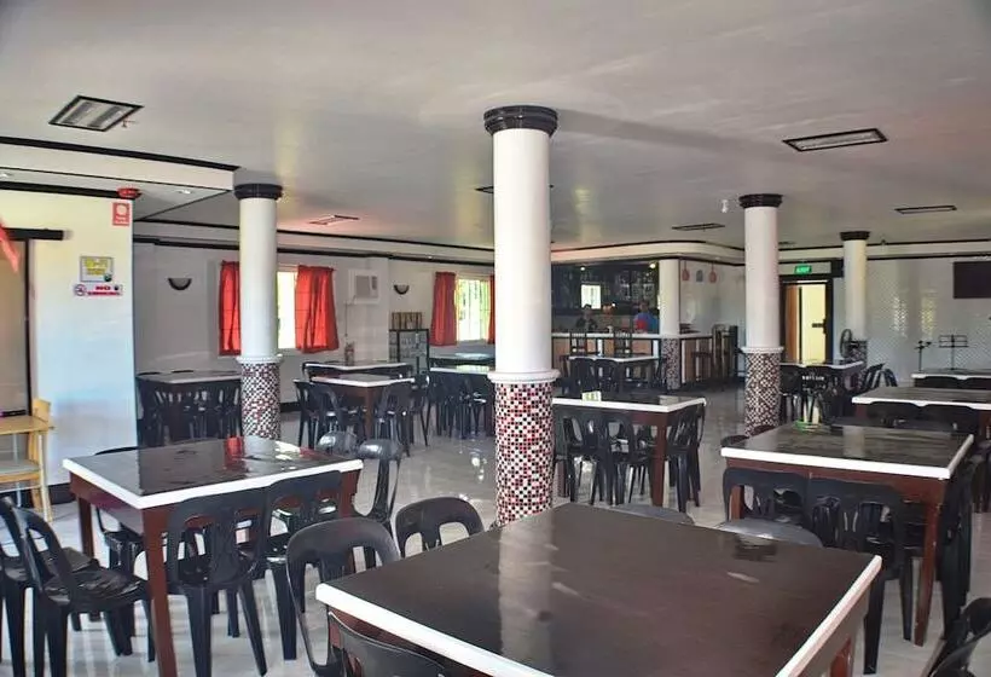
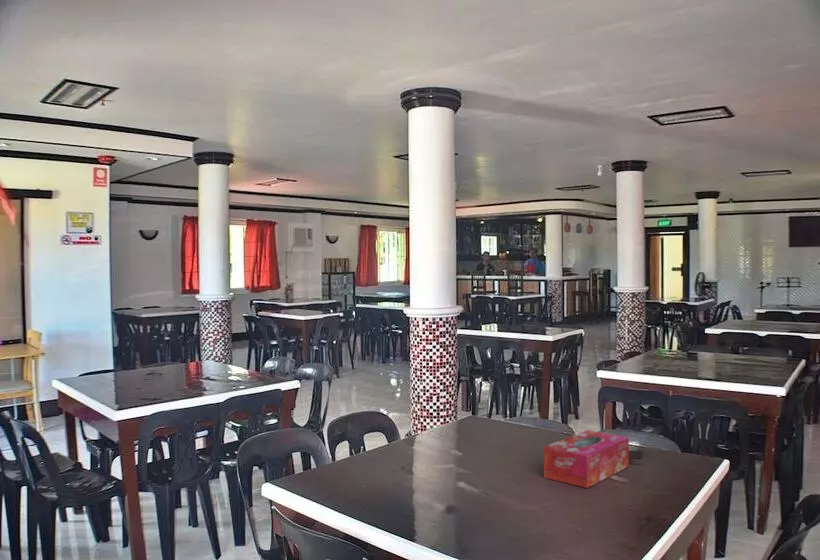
+ tissue box [543,429,630,489]
